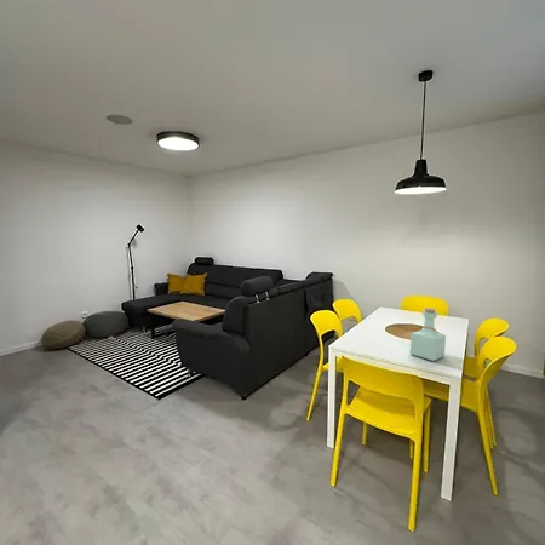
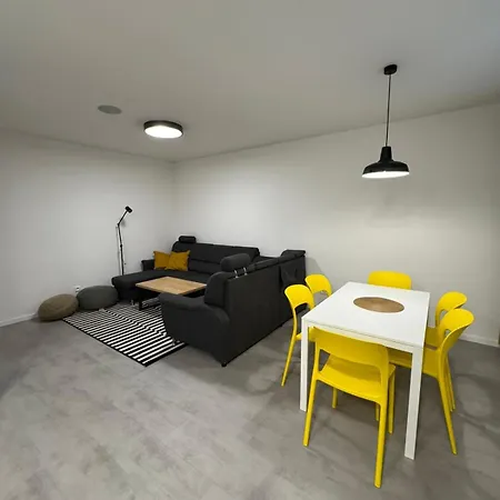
- bottle [409,306,447,362]
